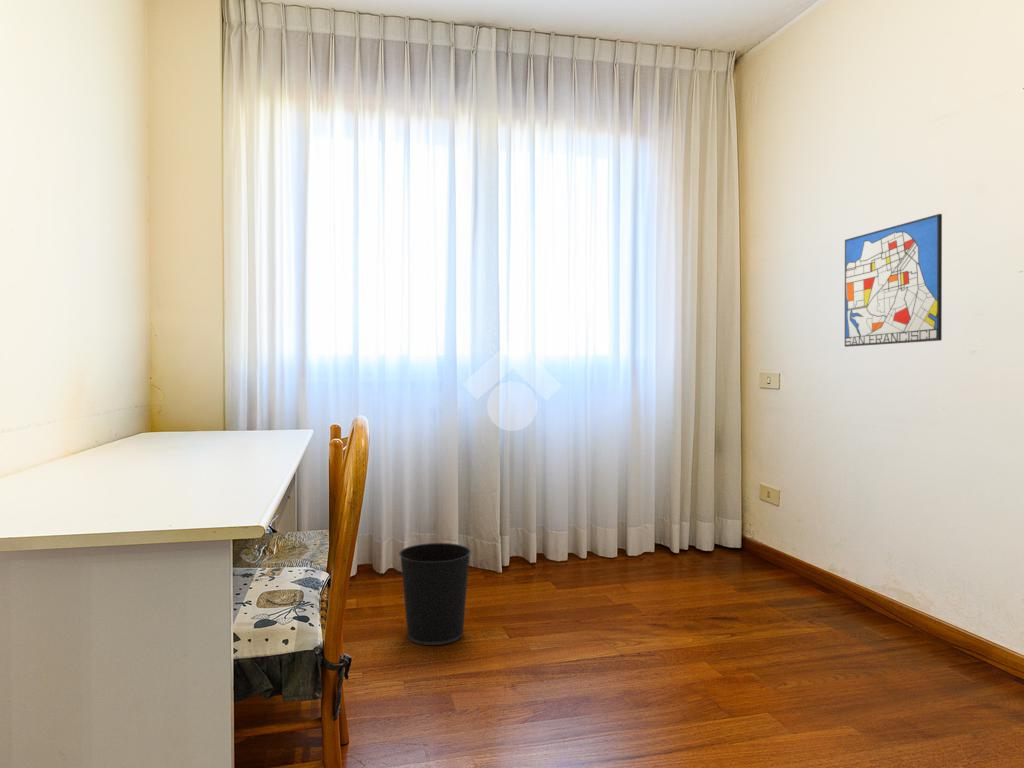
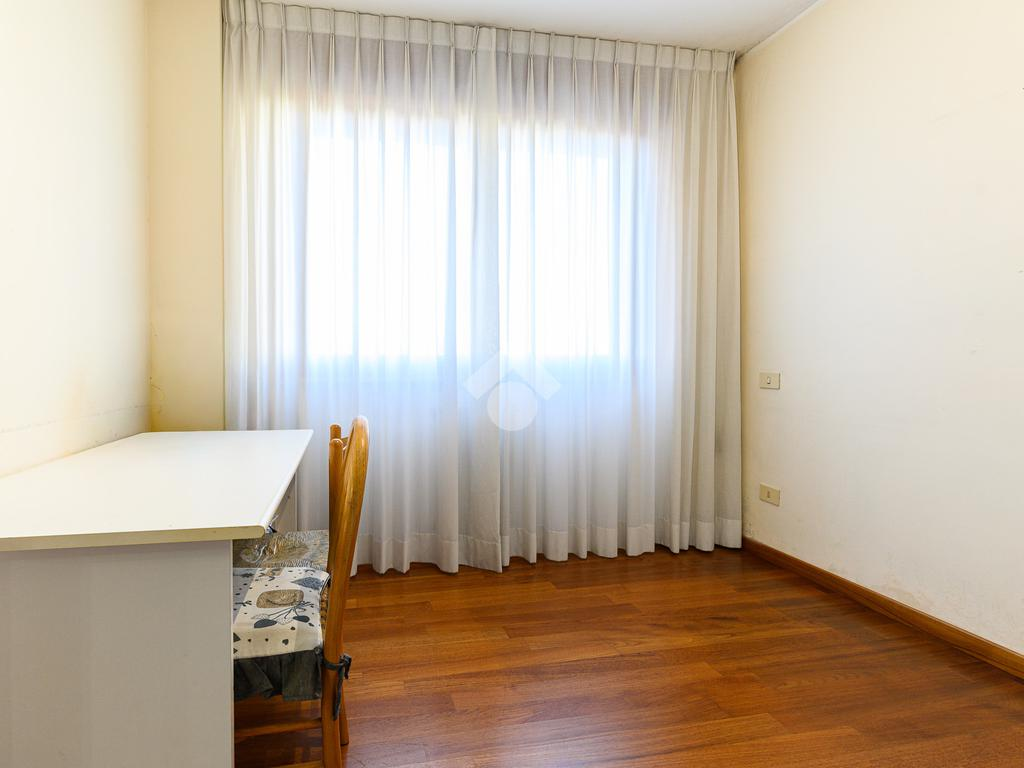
- wall art [844,213,943,348]
- wastebasket [398,542,472,646]
